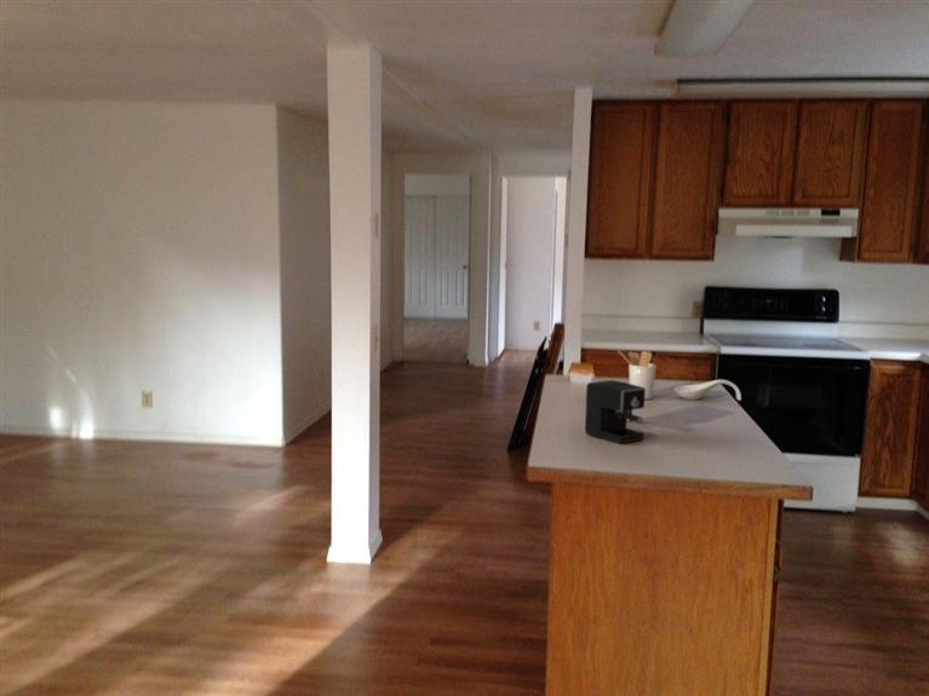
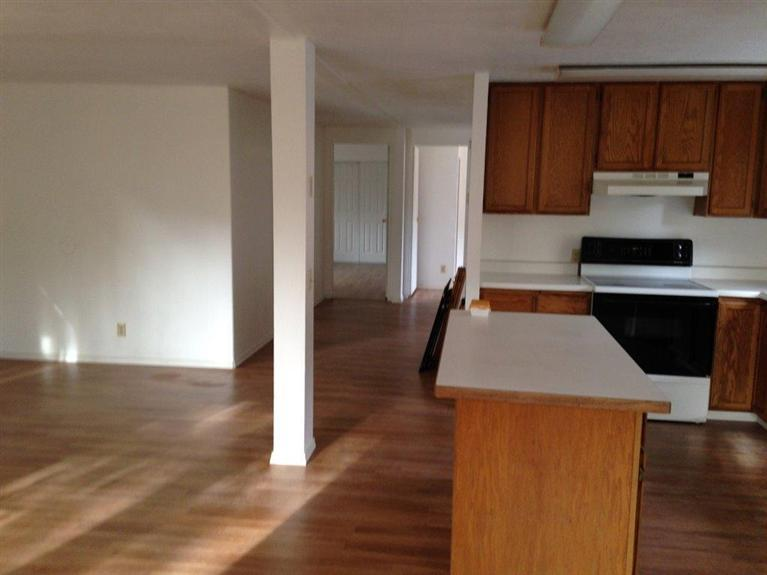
- spoon rest [673,379,742,402]
- coffee maker [584,379,646,444]
- utensil holder [617,349,658,401]
